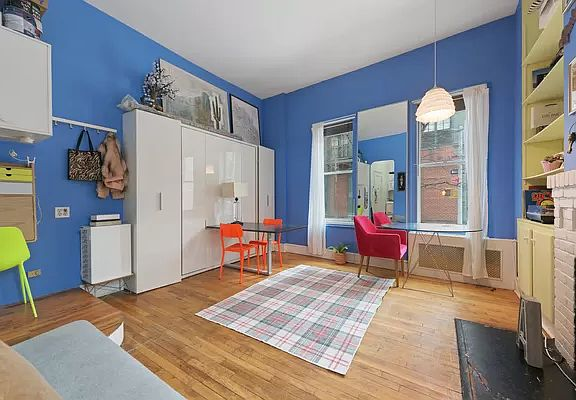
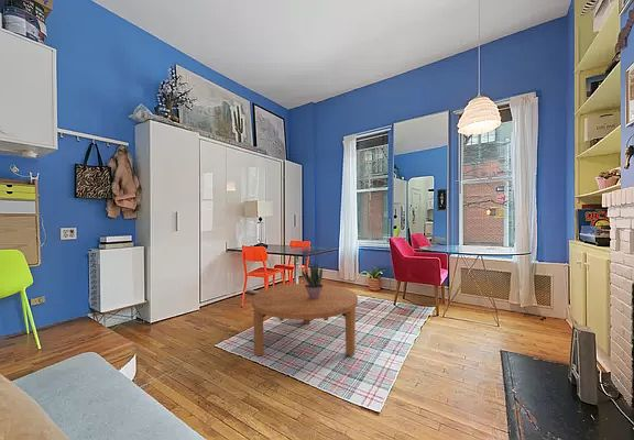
+ potted plant [300,260,324,299]
+ coffee table [251,283,359,358]
